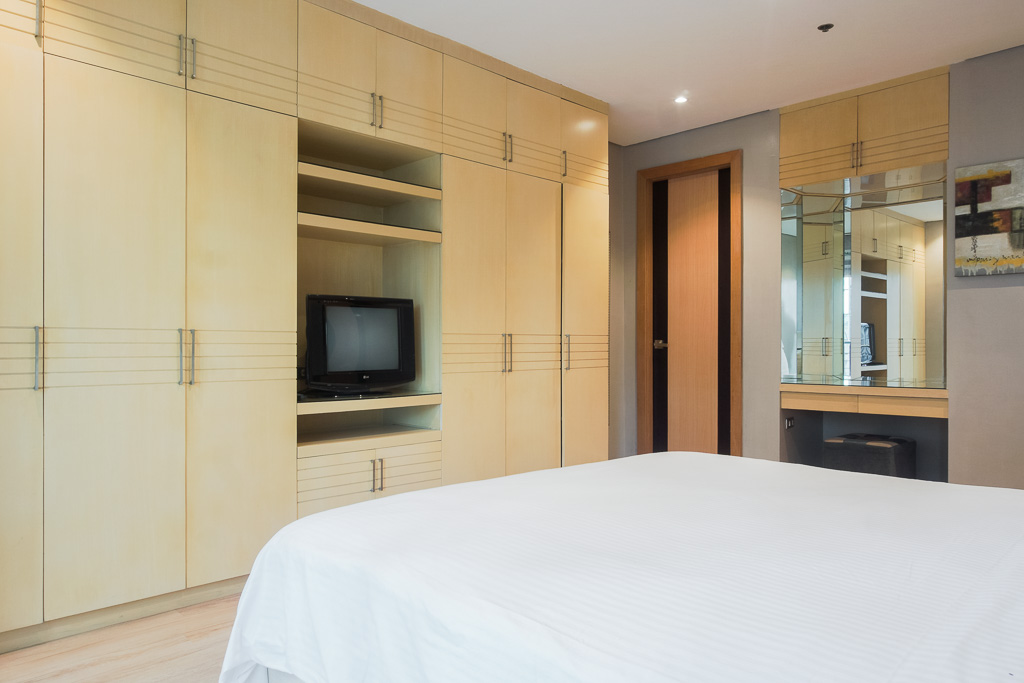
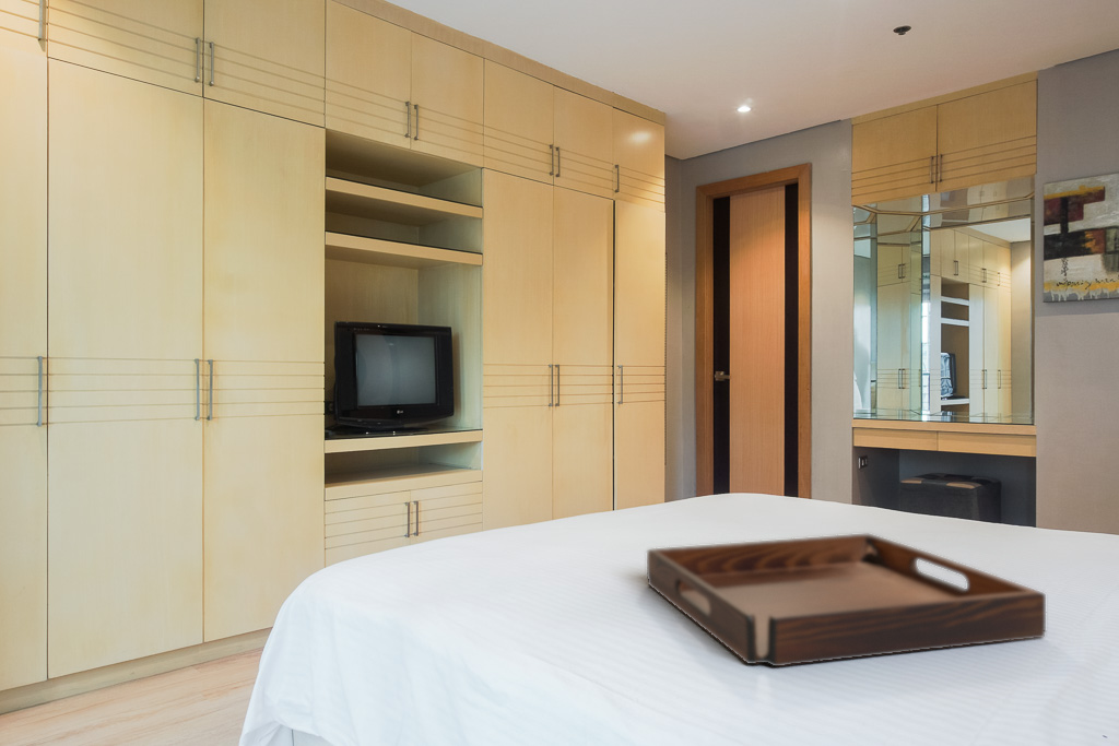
+ serving tray [646,533,1047,667]
